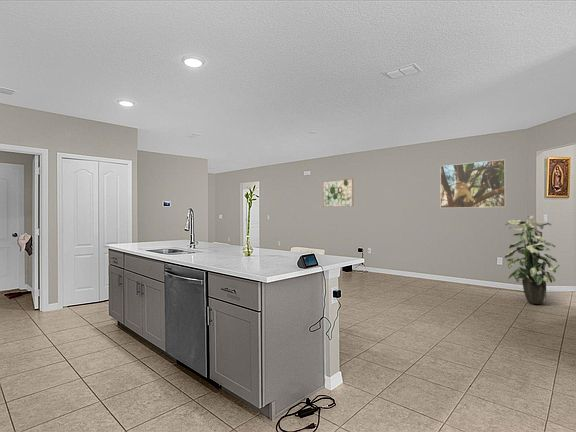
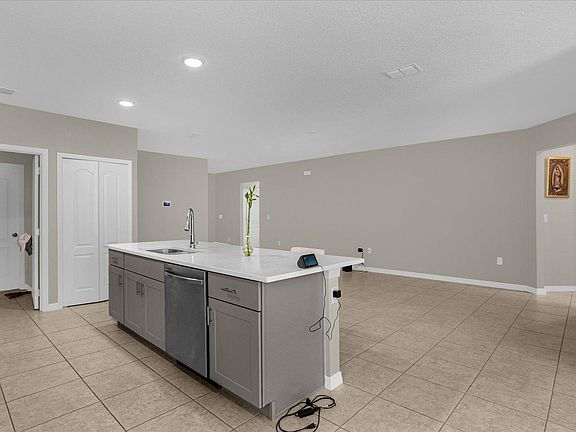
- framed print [439,159,507,209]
- indoor plant [503,215,561,305]
- wall art [322,178,354,208]
